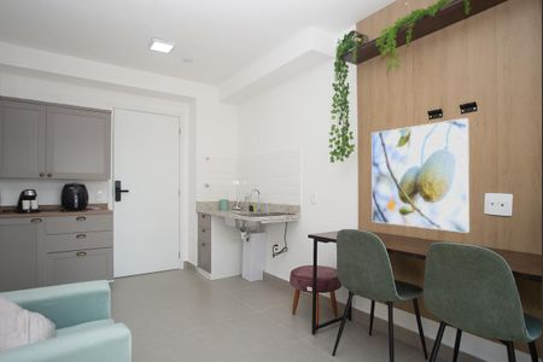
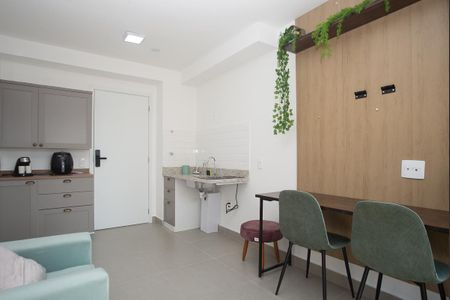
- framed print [370,117,471,234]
